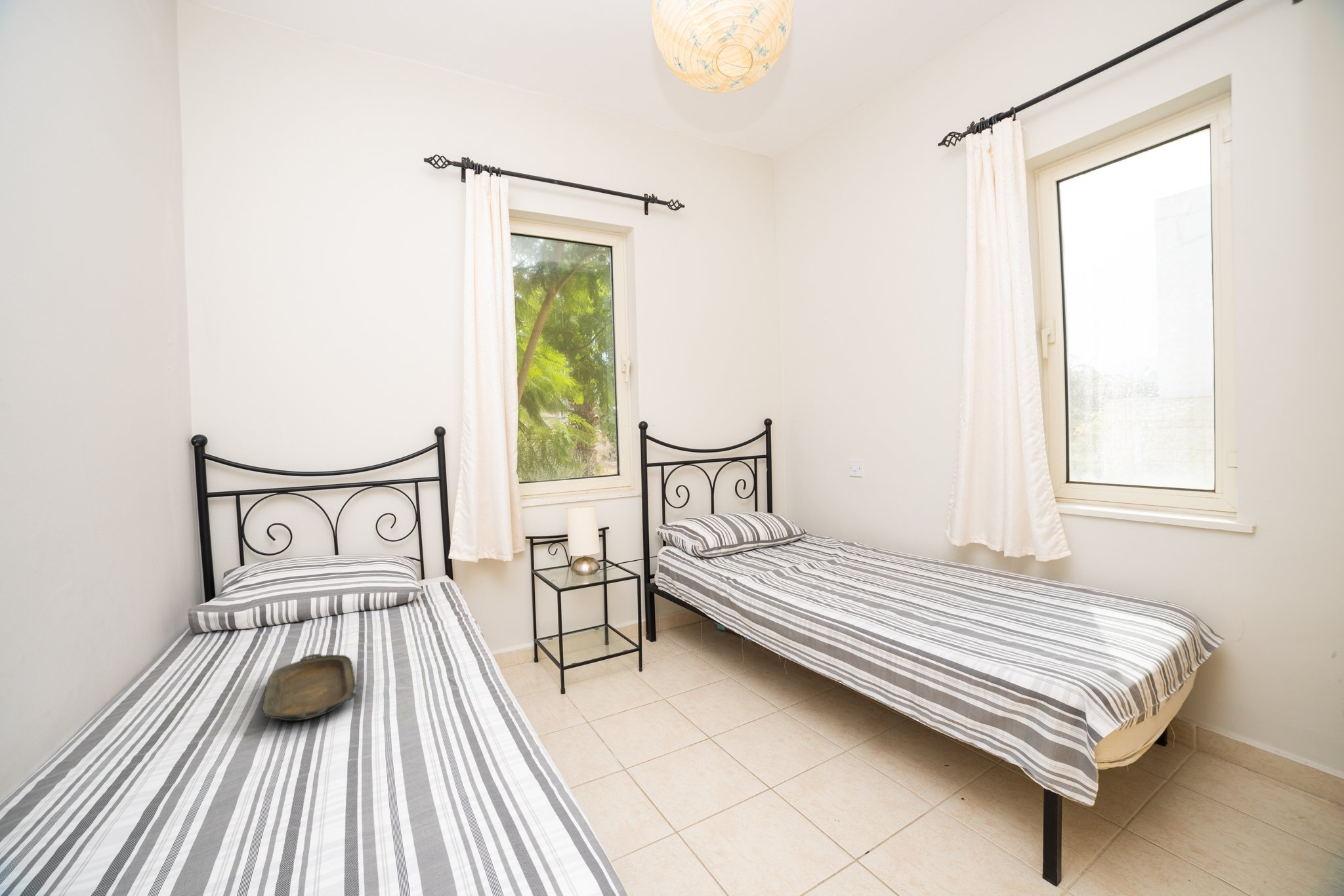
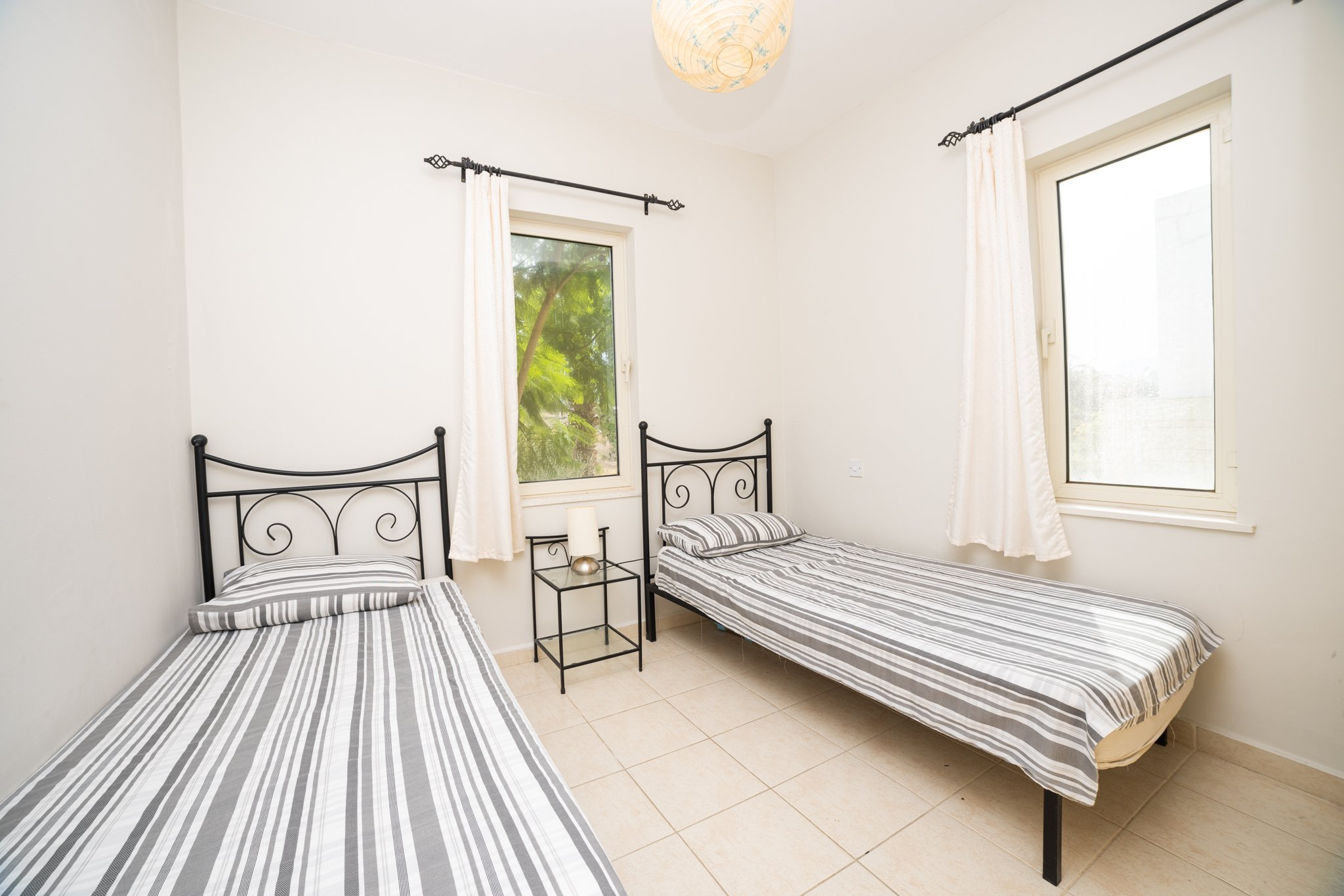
- serving tray [262,653,358,722]
